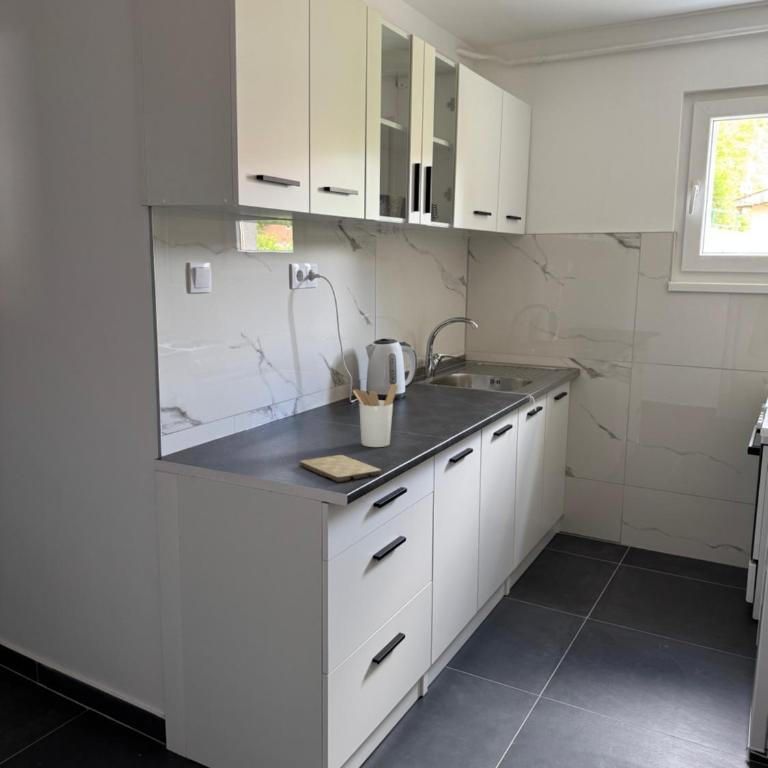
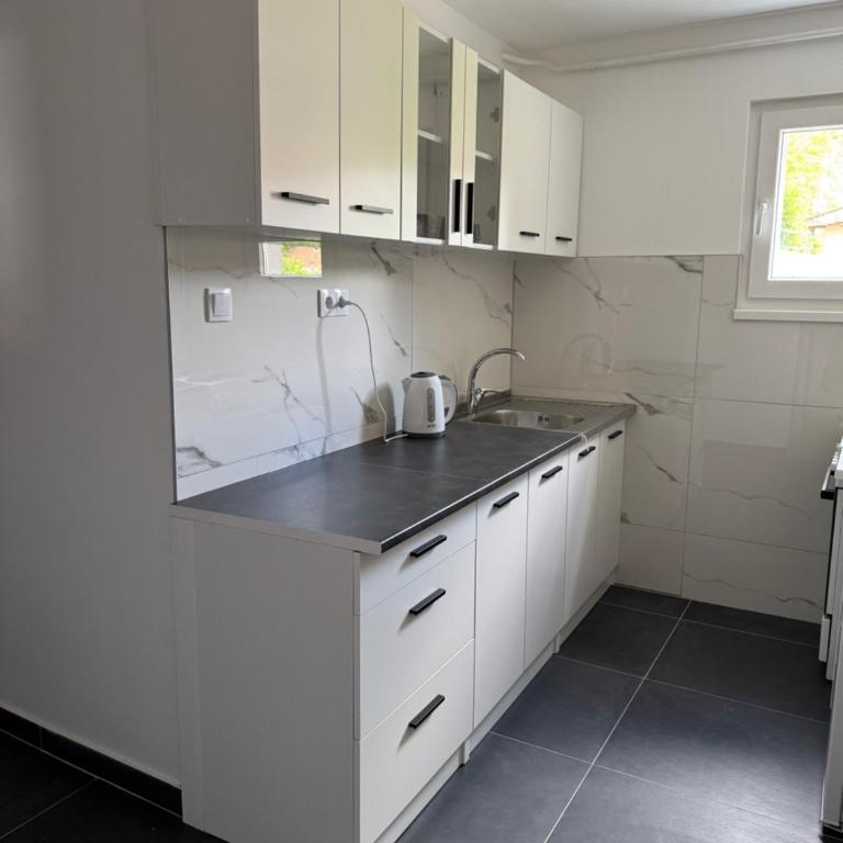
- cutting board [298,454,382,483]
- utensil holder [352,383,398,448]
